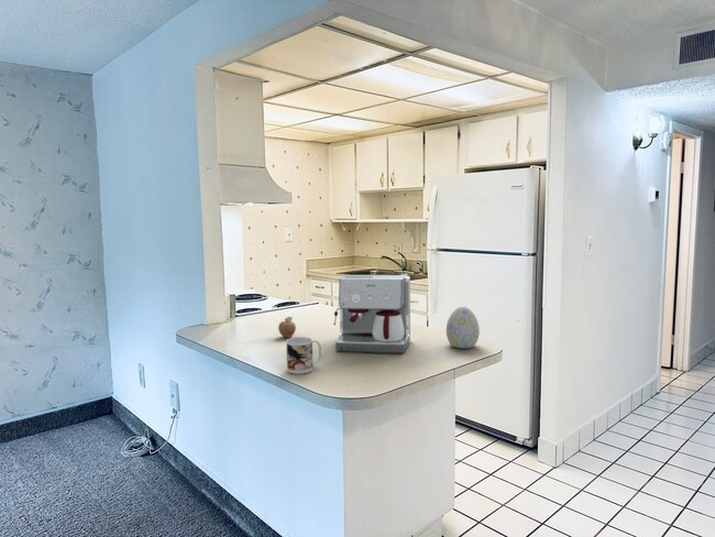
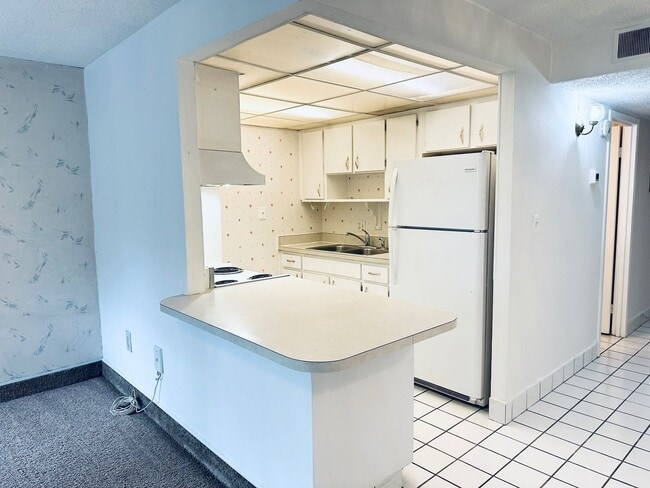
- mug [285,336,323,375]
- coffee maker [332,274,411,354]
- decorative egg [446,306,481,350]
- fruit [277,316,297,339]
